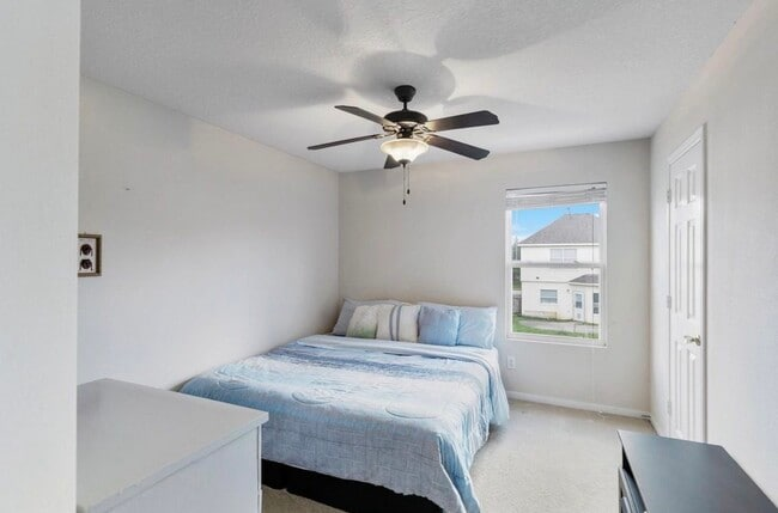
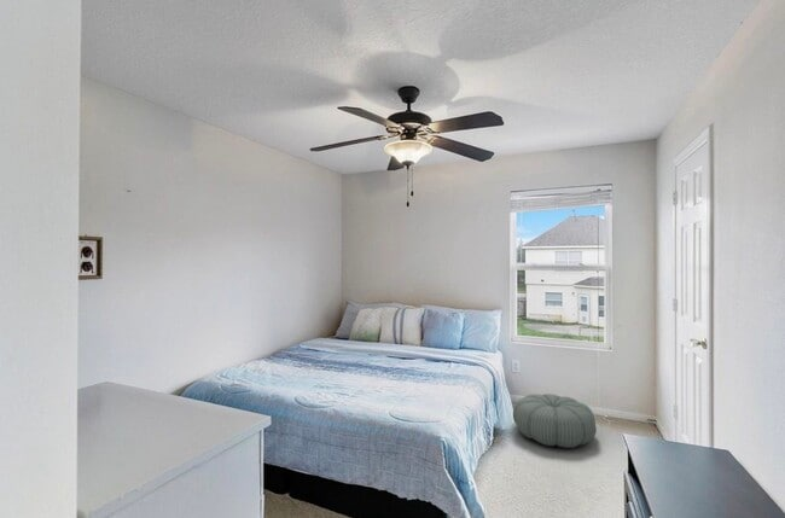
+ pouf [512,392,598,449]
